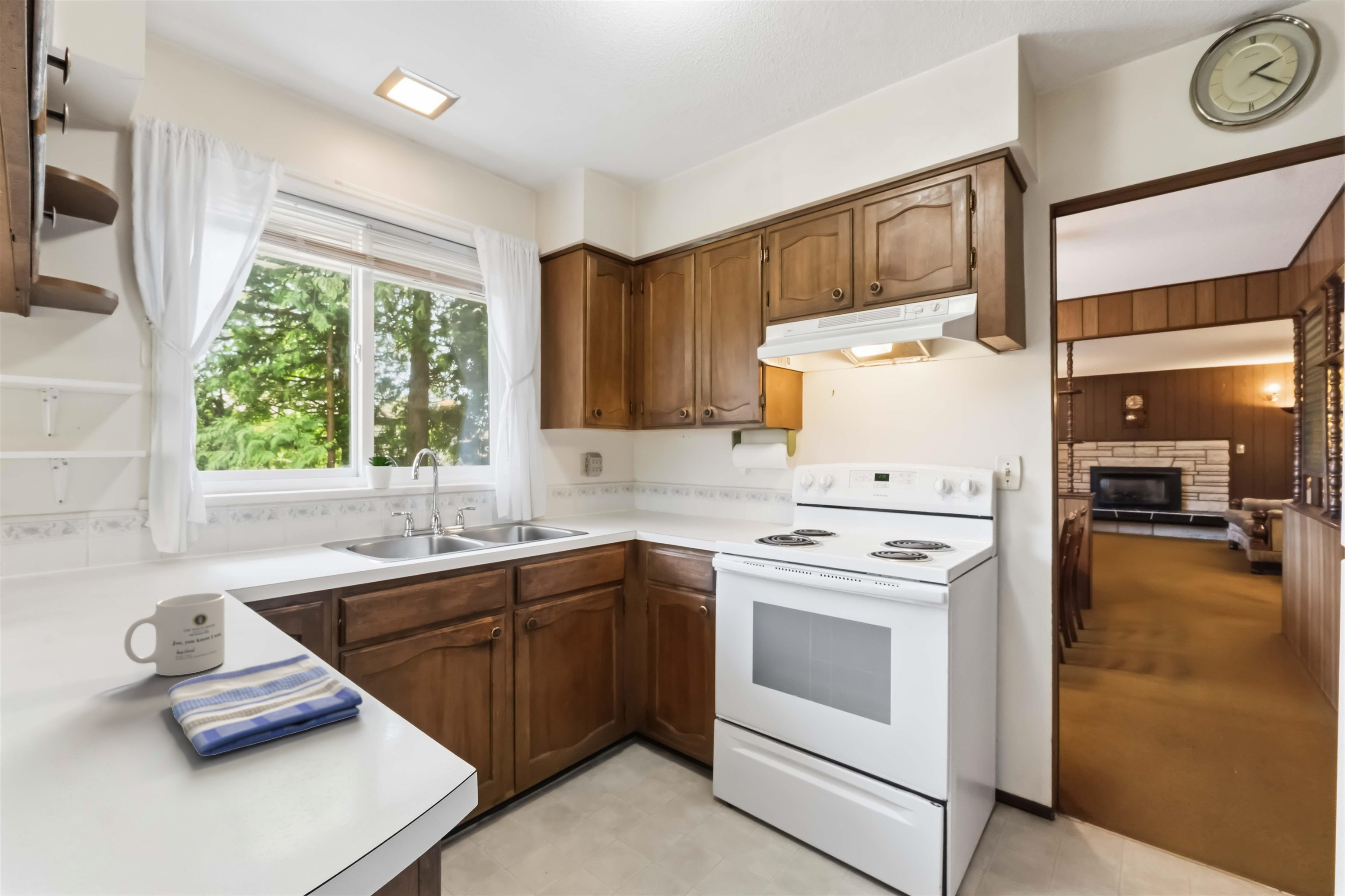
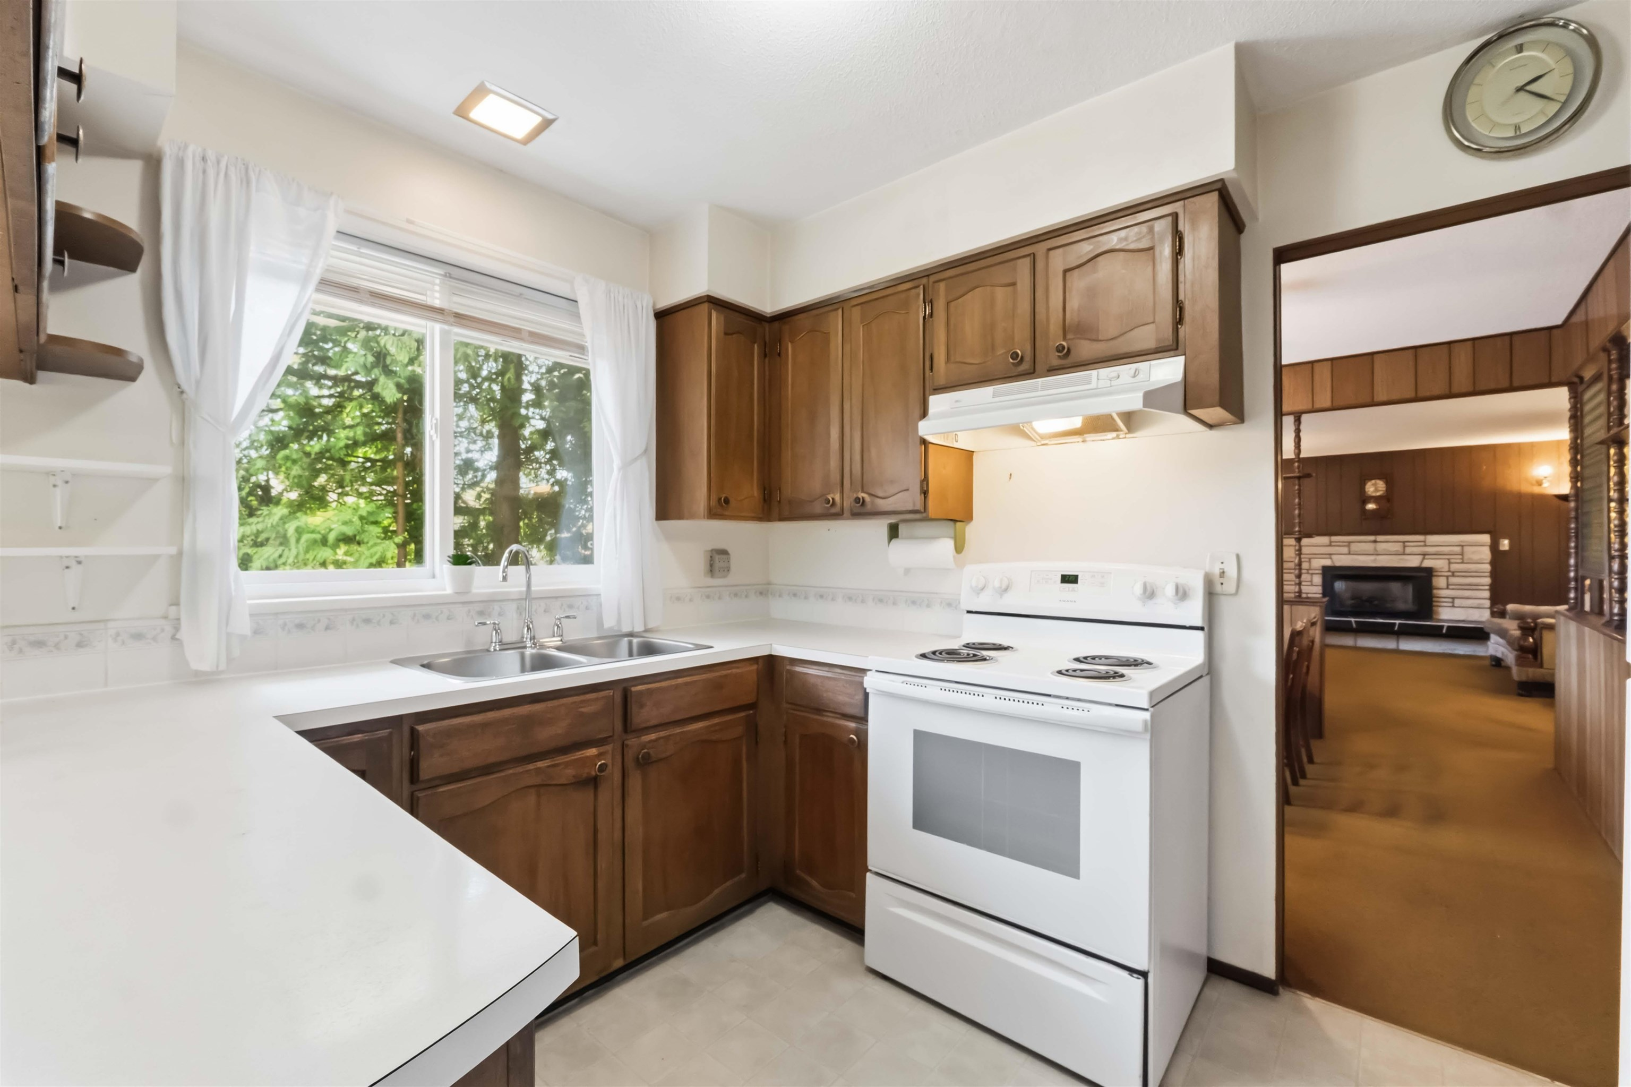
- dish towel [167,654,363,757]
- mug [124,593,225,676]
